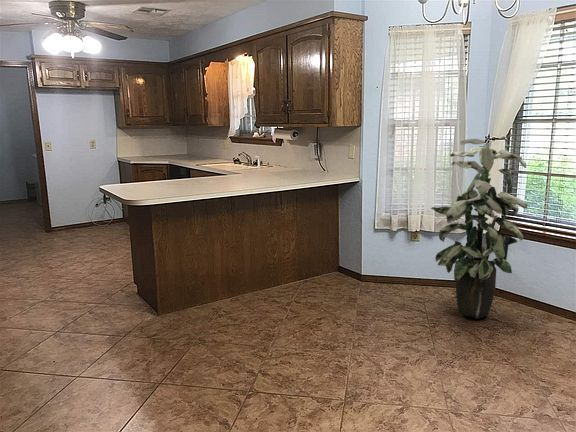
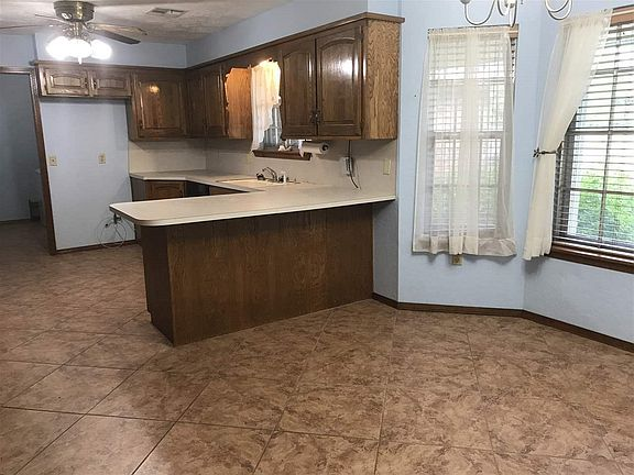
- indoor plant [430,138,528,319]
